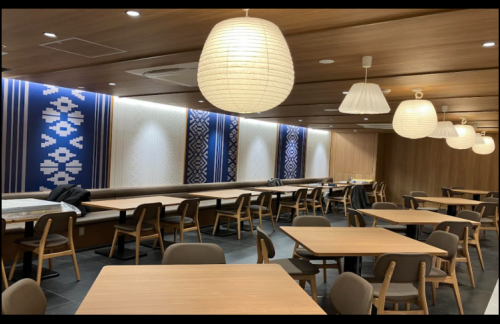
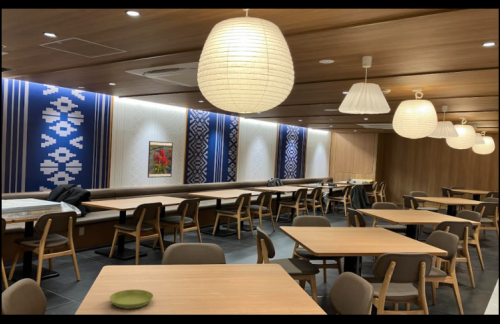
+ saucer [108,289,154,310]
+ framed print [147,140,174,179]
